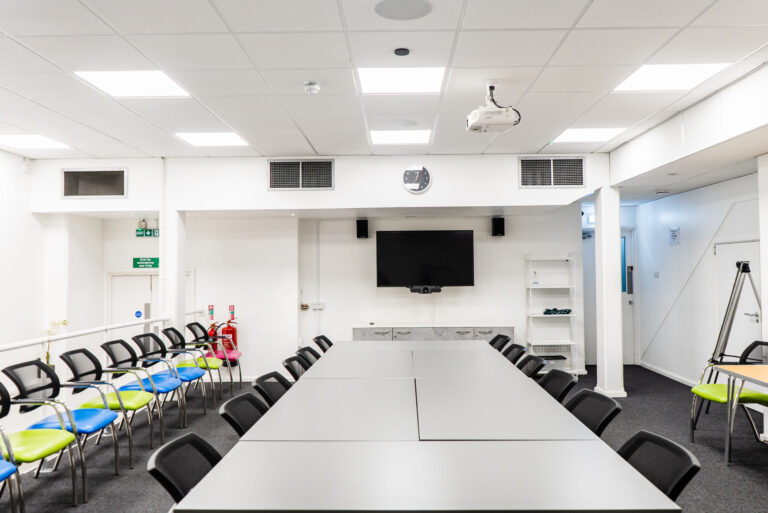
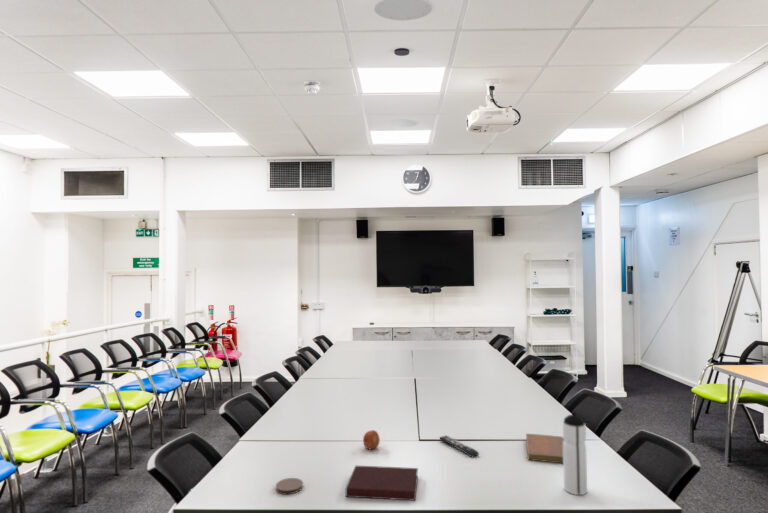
+ water bottle [562,411,588,496]
+ coaster [275,477,304,495]
+ notebook [345,465,419,502]
+ fruit [362,429,381,450]
+ notebook [525,433,564,464]
+ remote control [439,434,480,458]
